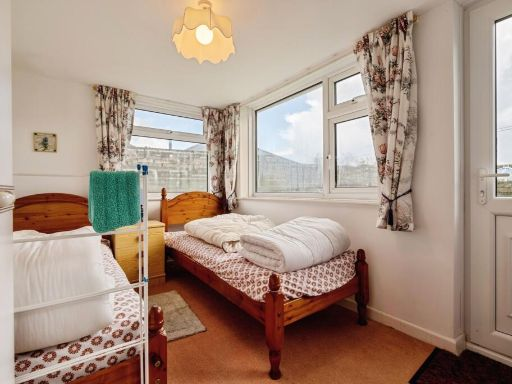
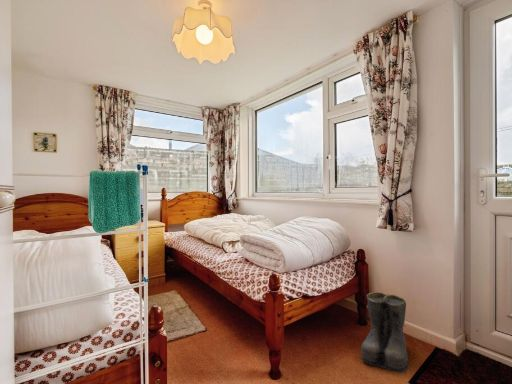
+ boots [360,291,409,374]
